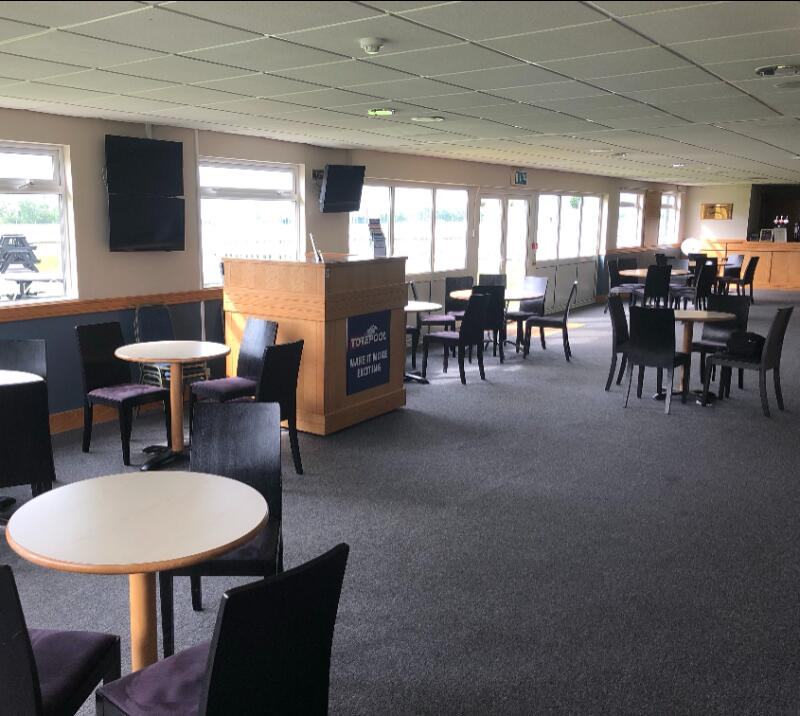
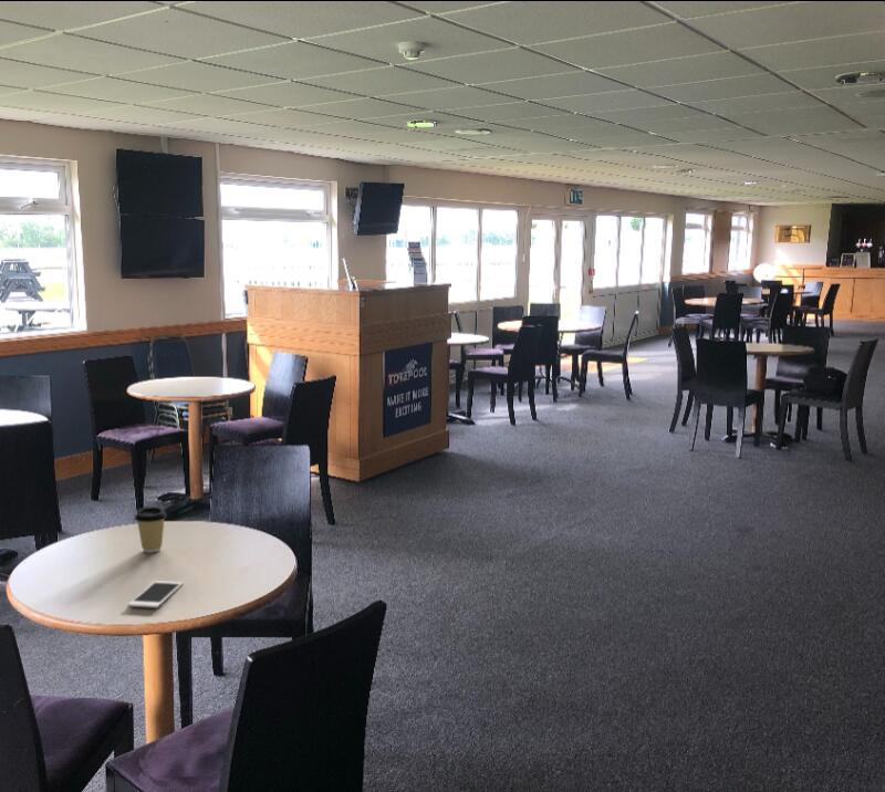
+ cell phone [127,580,184,609]
+ coffee cup [134,506,168,553]
